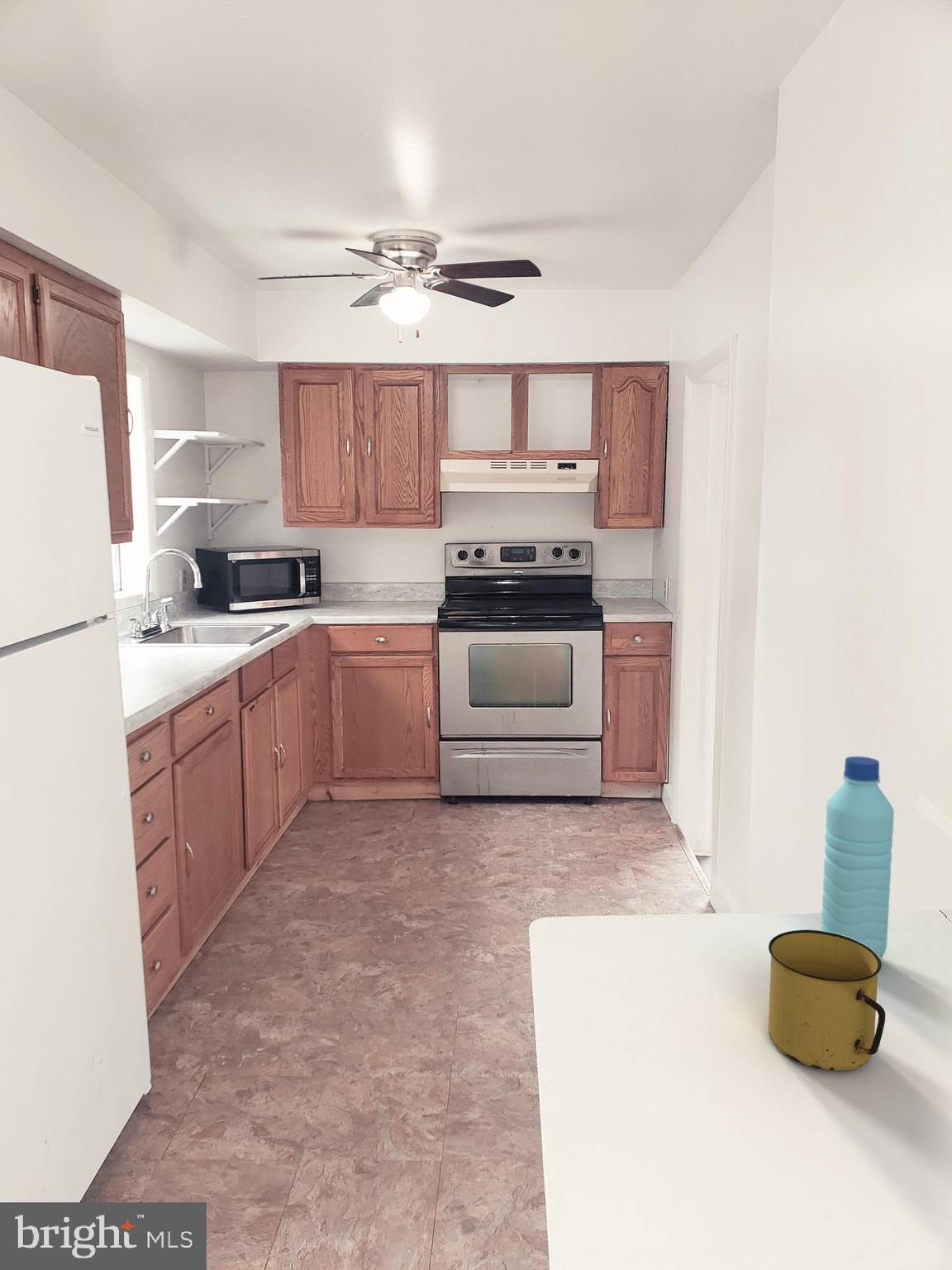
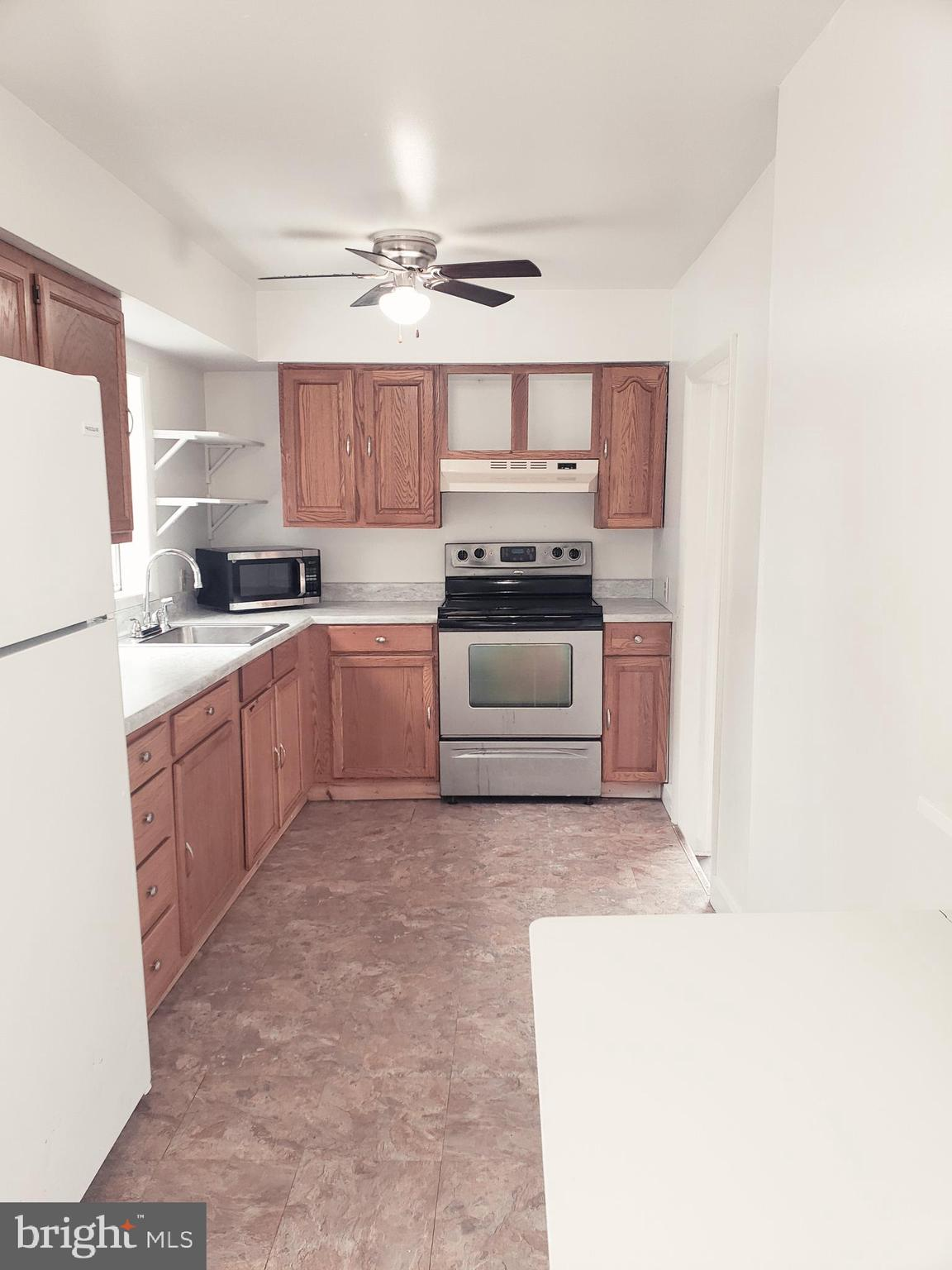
- water bottle [820,756,895,961]
- mug [768,929,887,1072]
